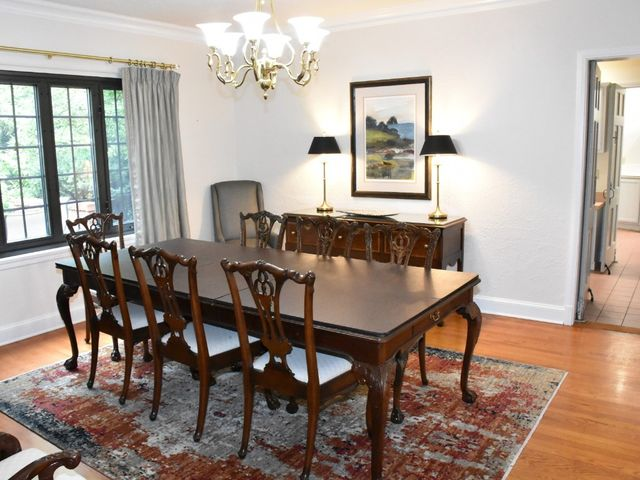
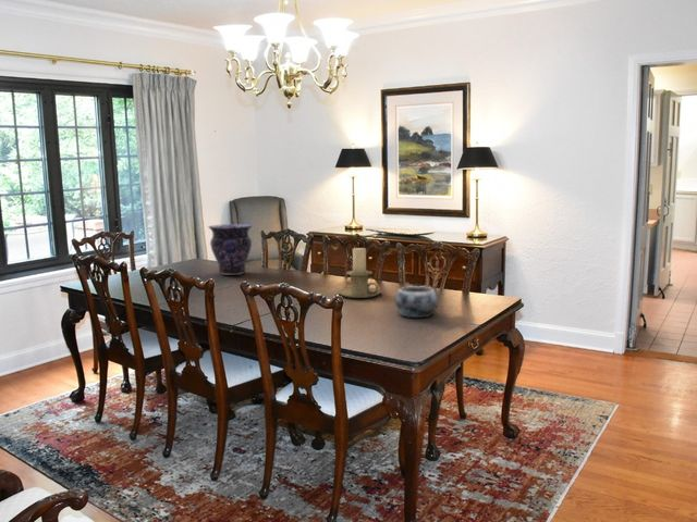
+ candle holder [337,247,383,299]
+ decorative bowl [394,285,439,319]
+ vase [207,223,253,276]
